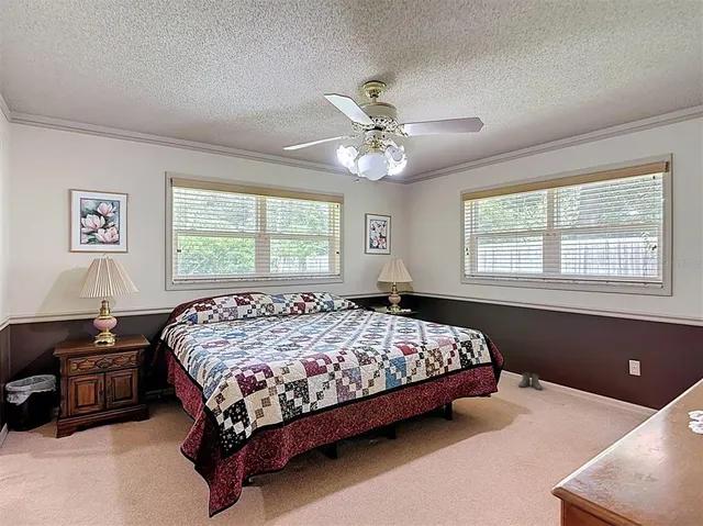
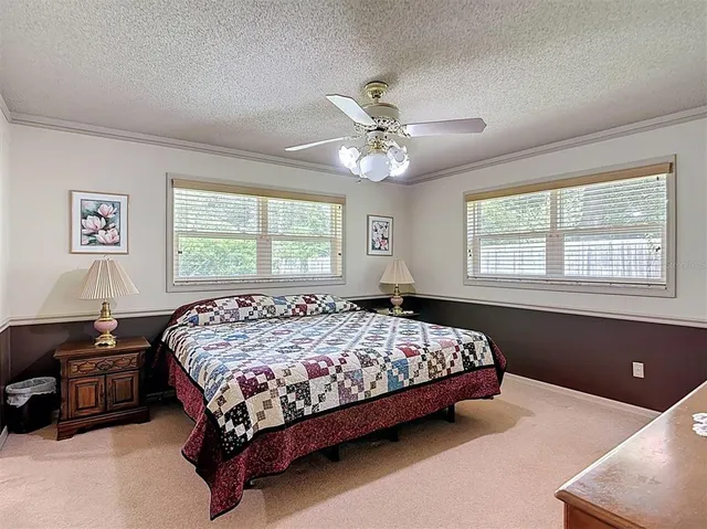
- boots [517,371,544,391]
